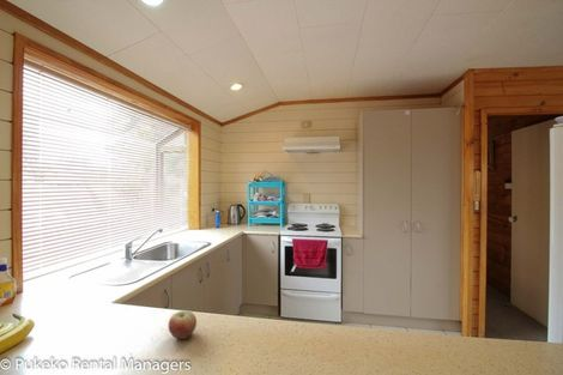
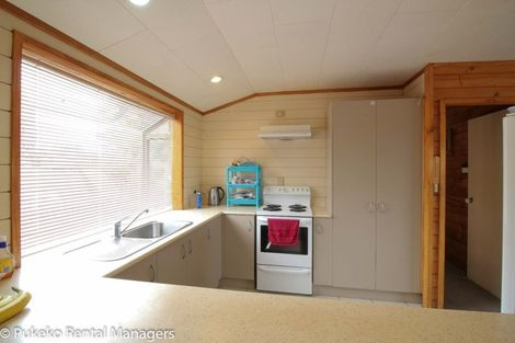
- apple [168,309,198,340]
